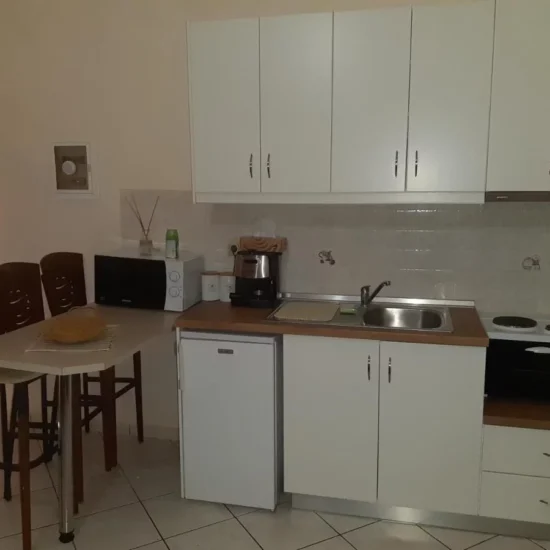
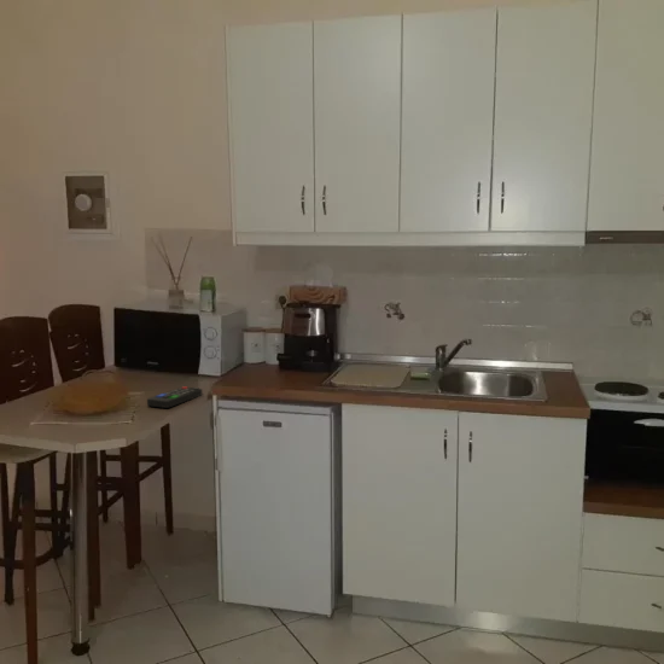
+ remote control [146,385,203,409]
